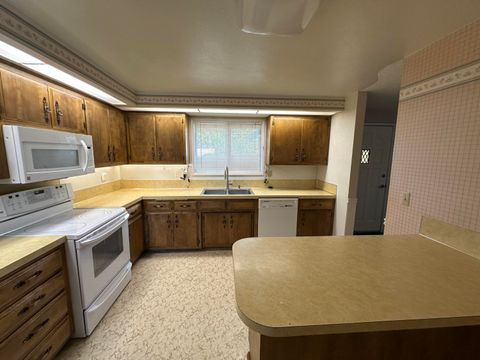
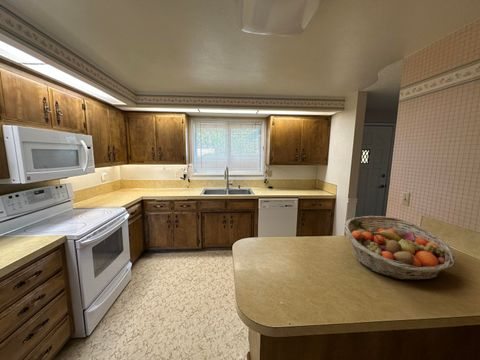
+ fruit basket [343,215,457,281]
